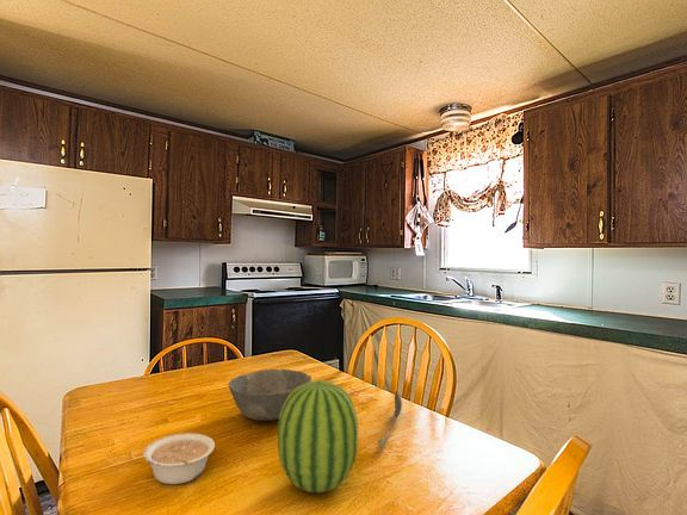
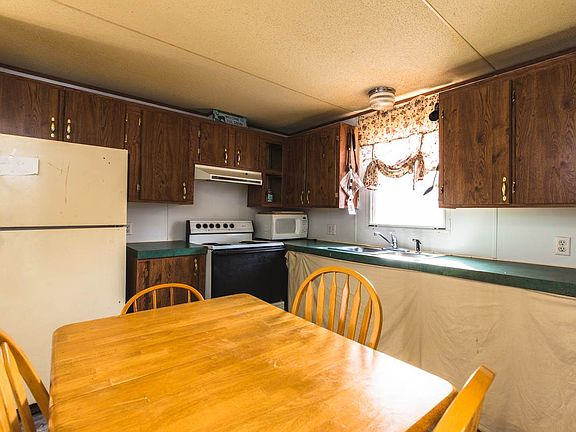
- fruit [277,378,359,494]
- legume [142,432,216,485]
- soupspoon [377,390,403,449]
- bowl [227,368,312,422]
